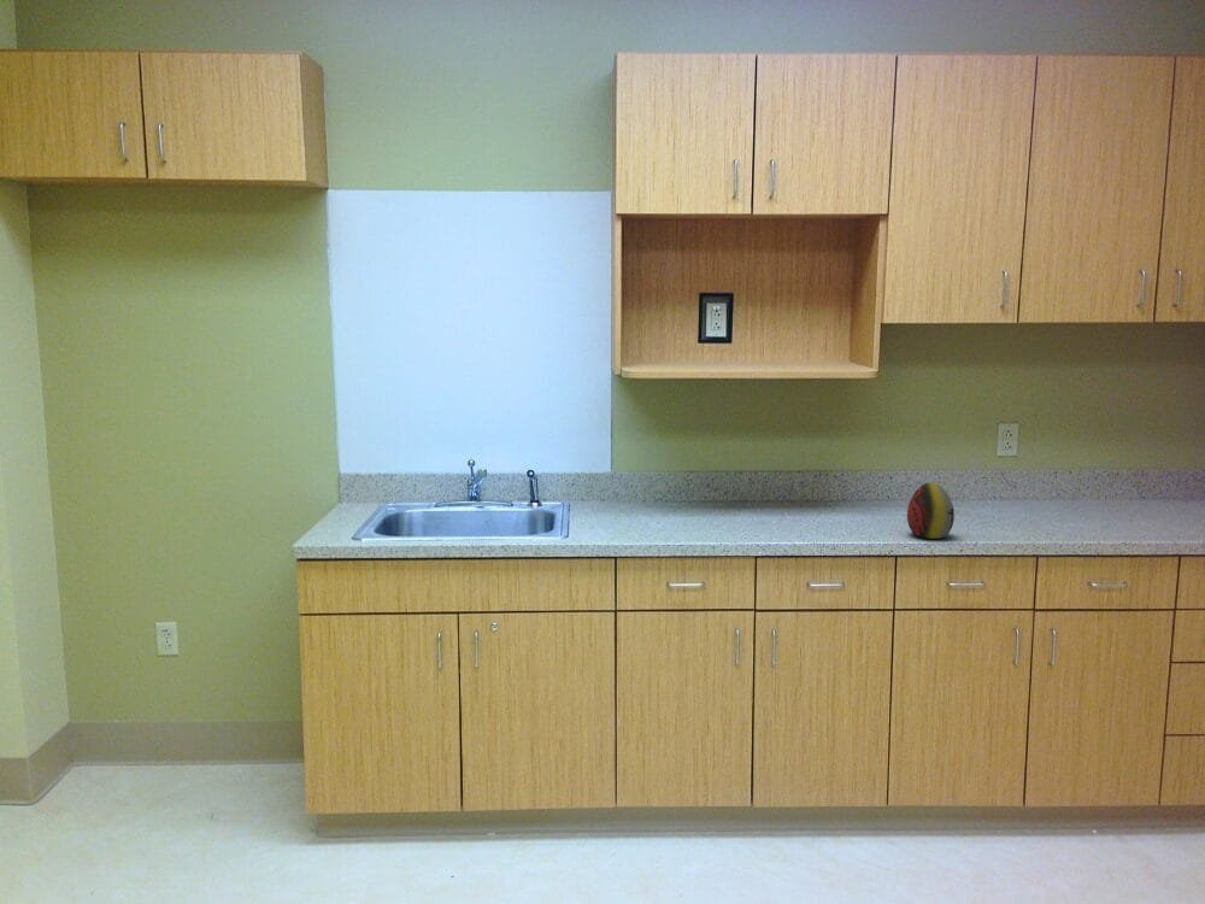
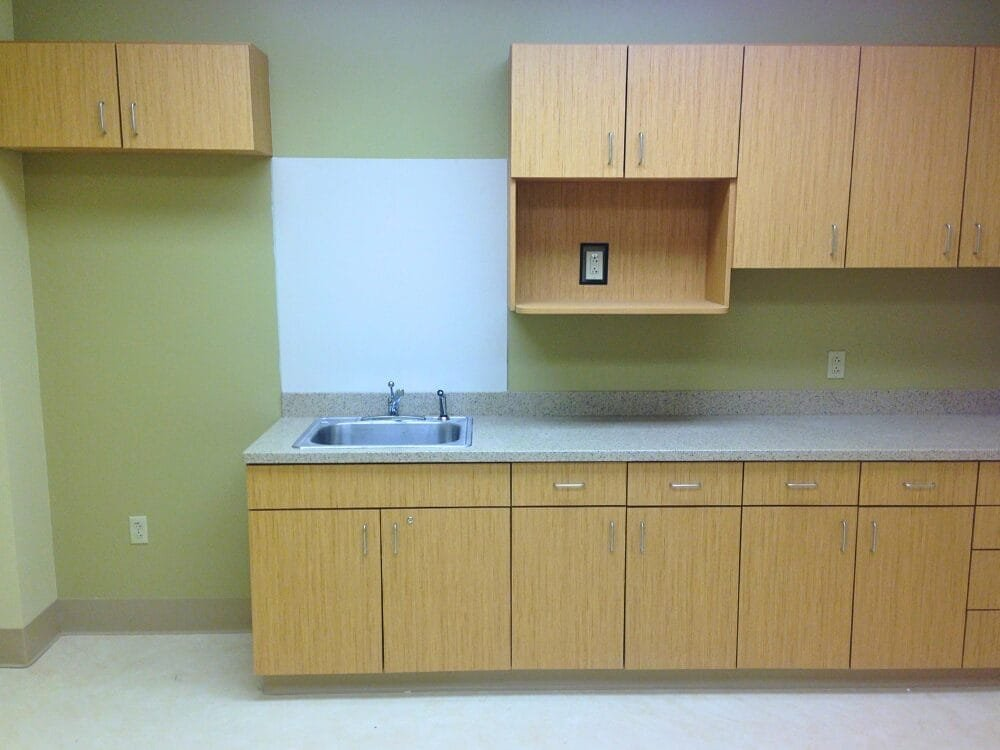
- decorative egg [906,481,956,540]
